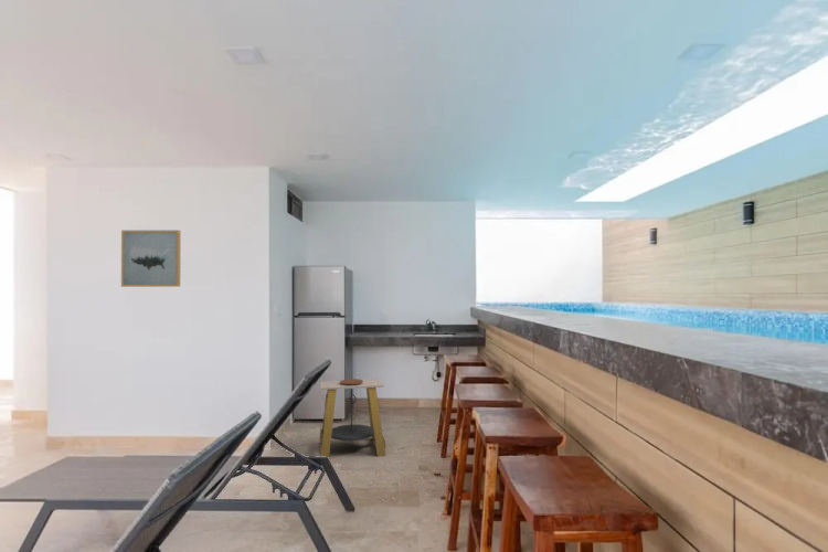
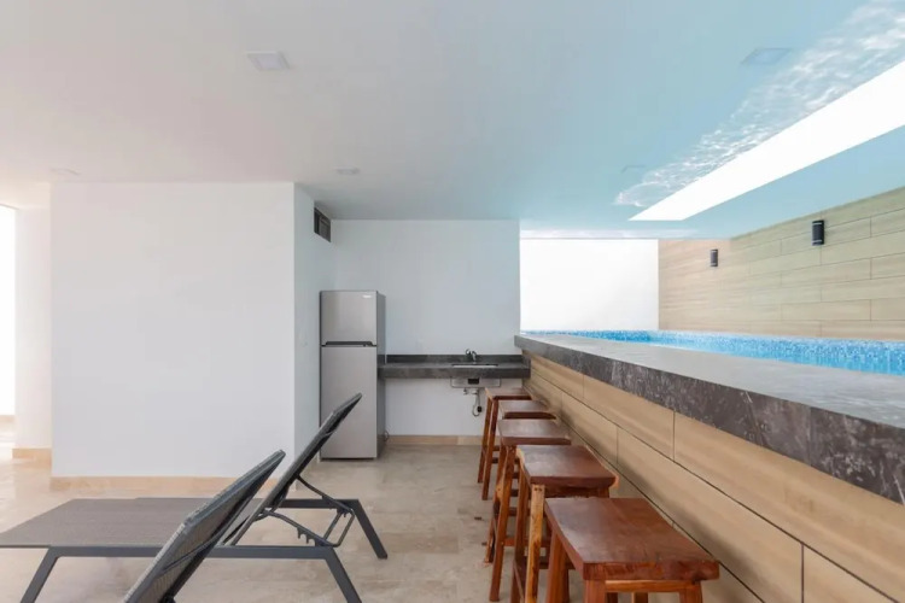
- wall art [120,230,182,288]
- side table [319,378,388,458]
